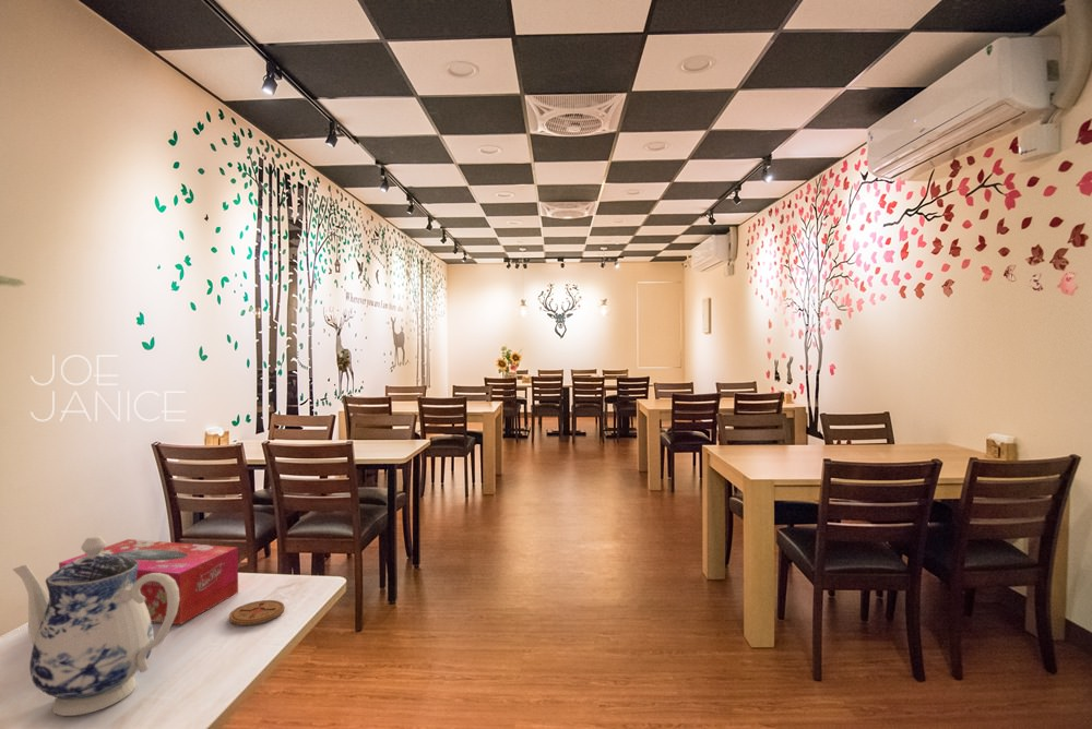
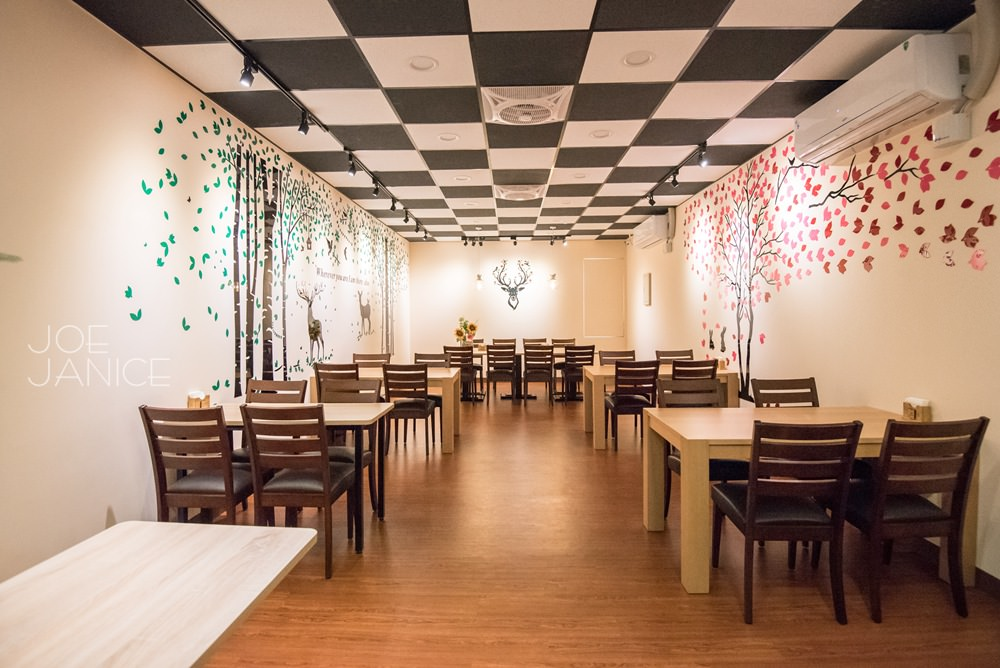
- coaster [227,599,285,626]
- teapot [12,535,179,717]
- tissue box [58,538,239,625]
